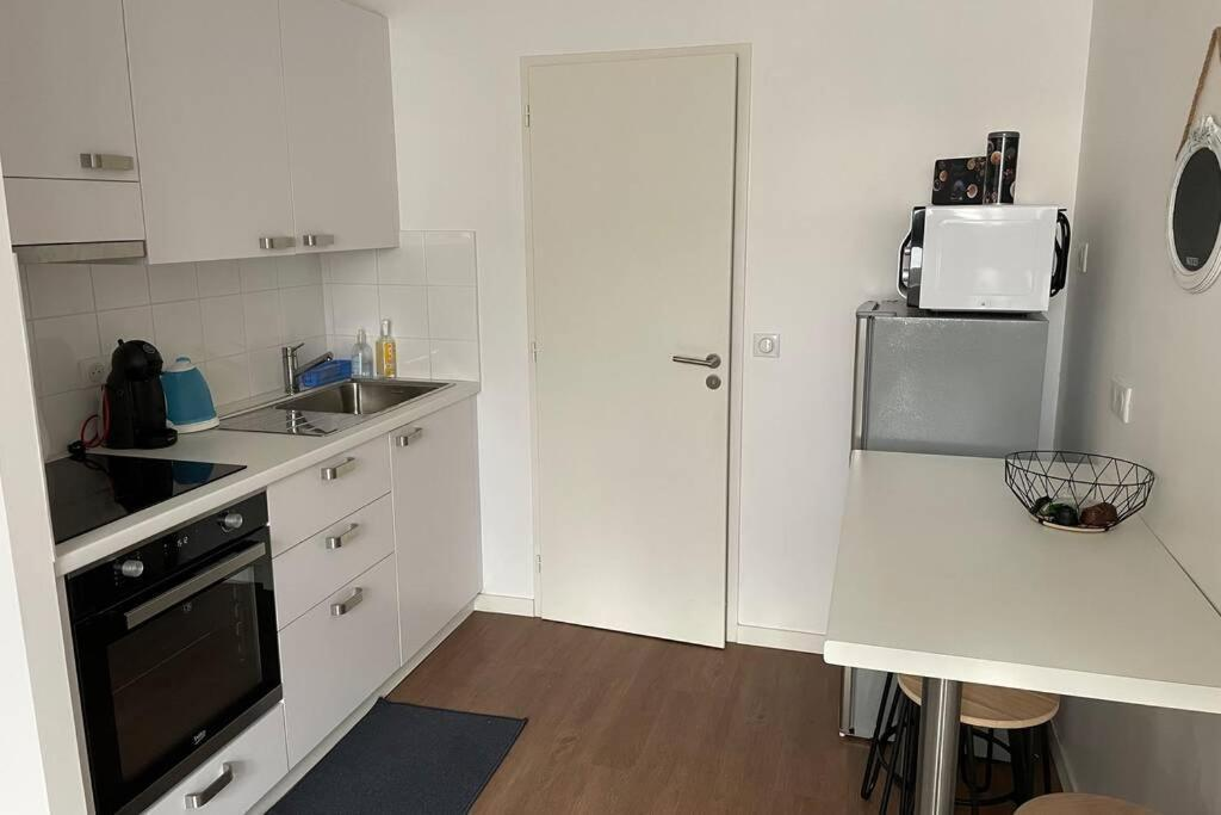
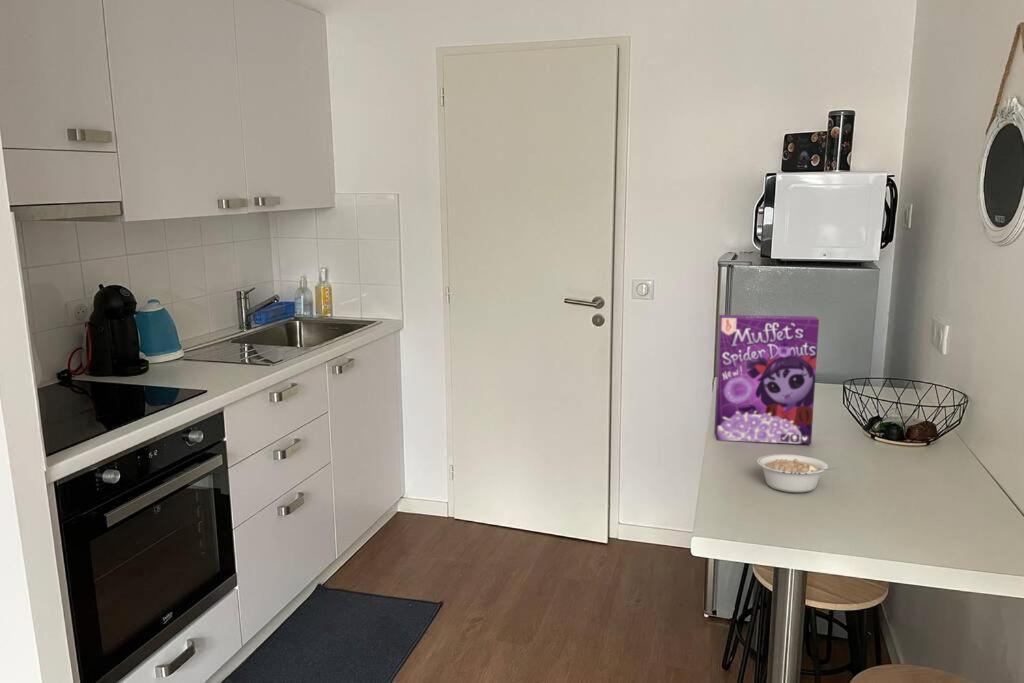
+ legume [756,453,841,493]
+ cereal box [713,314,820,445]
